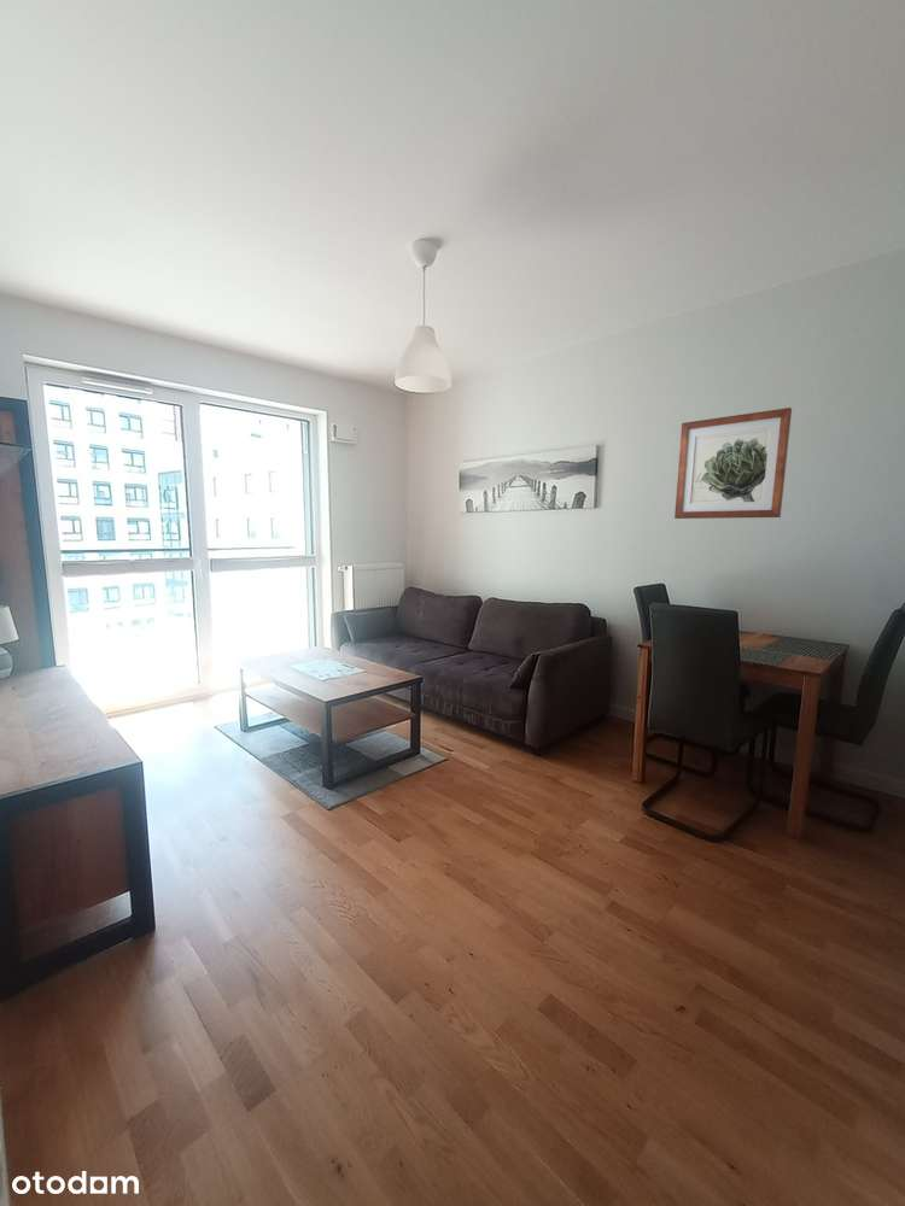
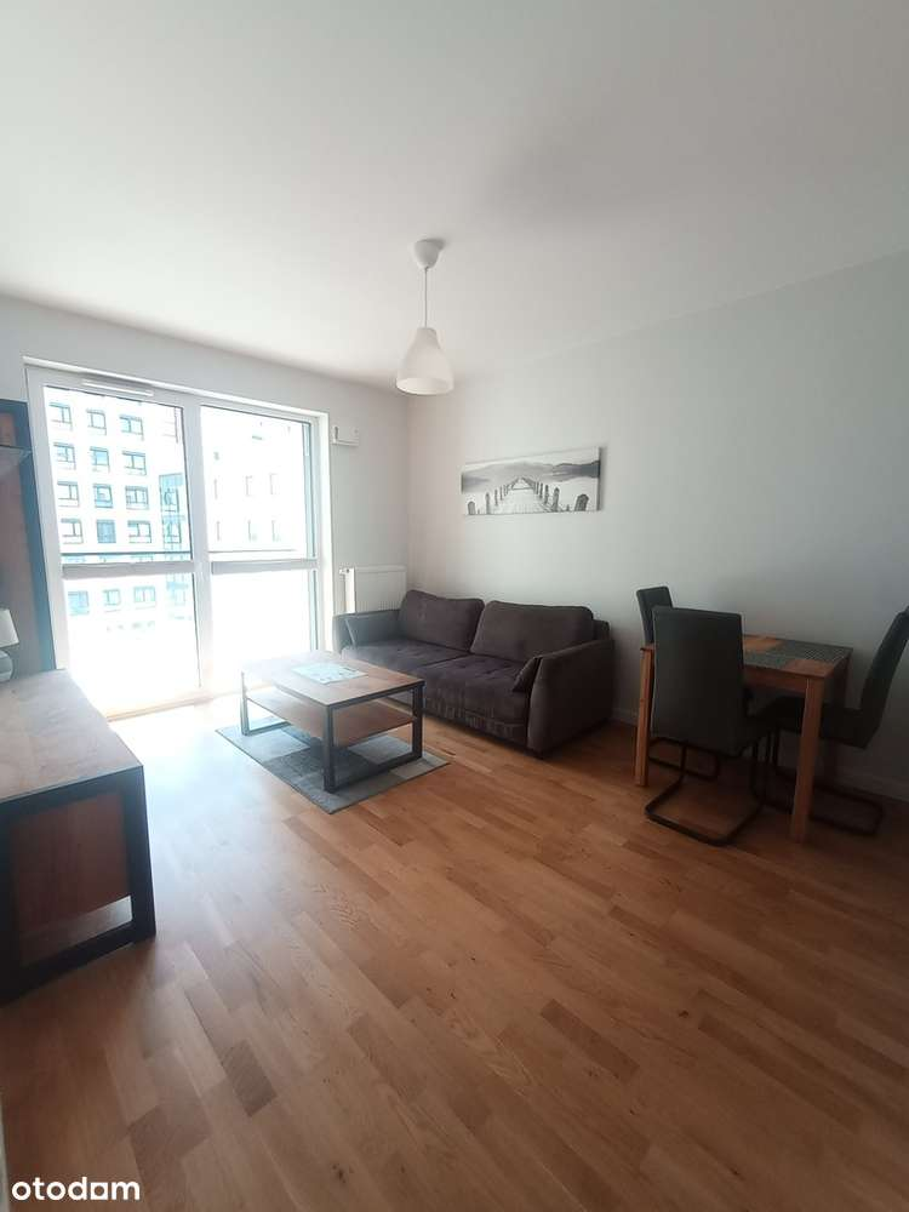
- wall art [673,406,793,520]
